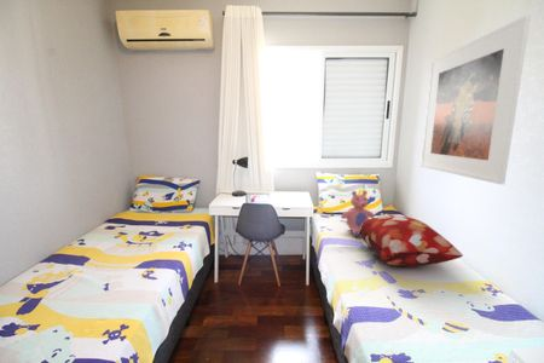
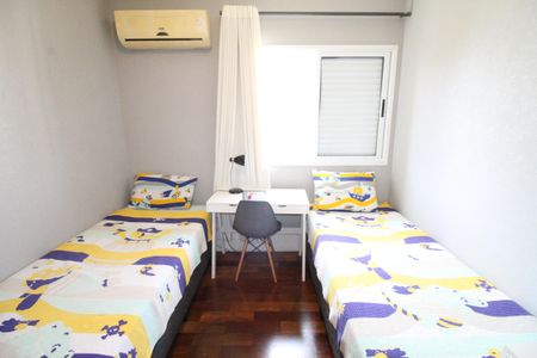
- decorative pillow [360,214,464,267]
- teddy bear [340,190,376,237]
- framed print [419,15,532,185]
